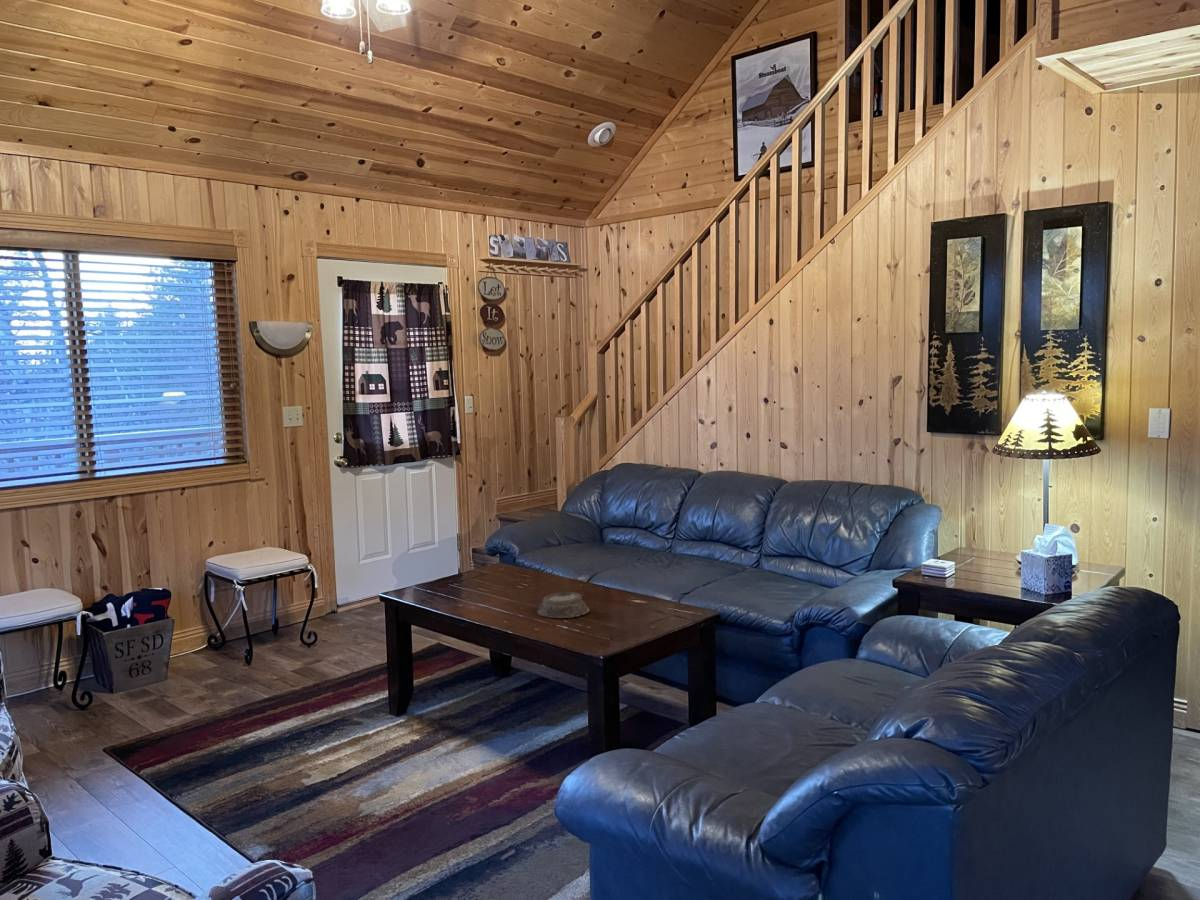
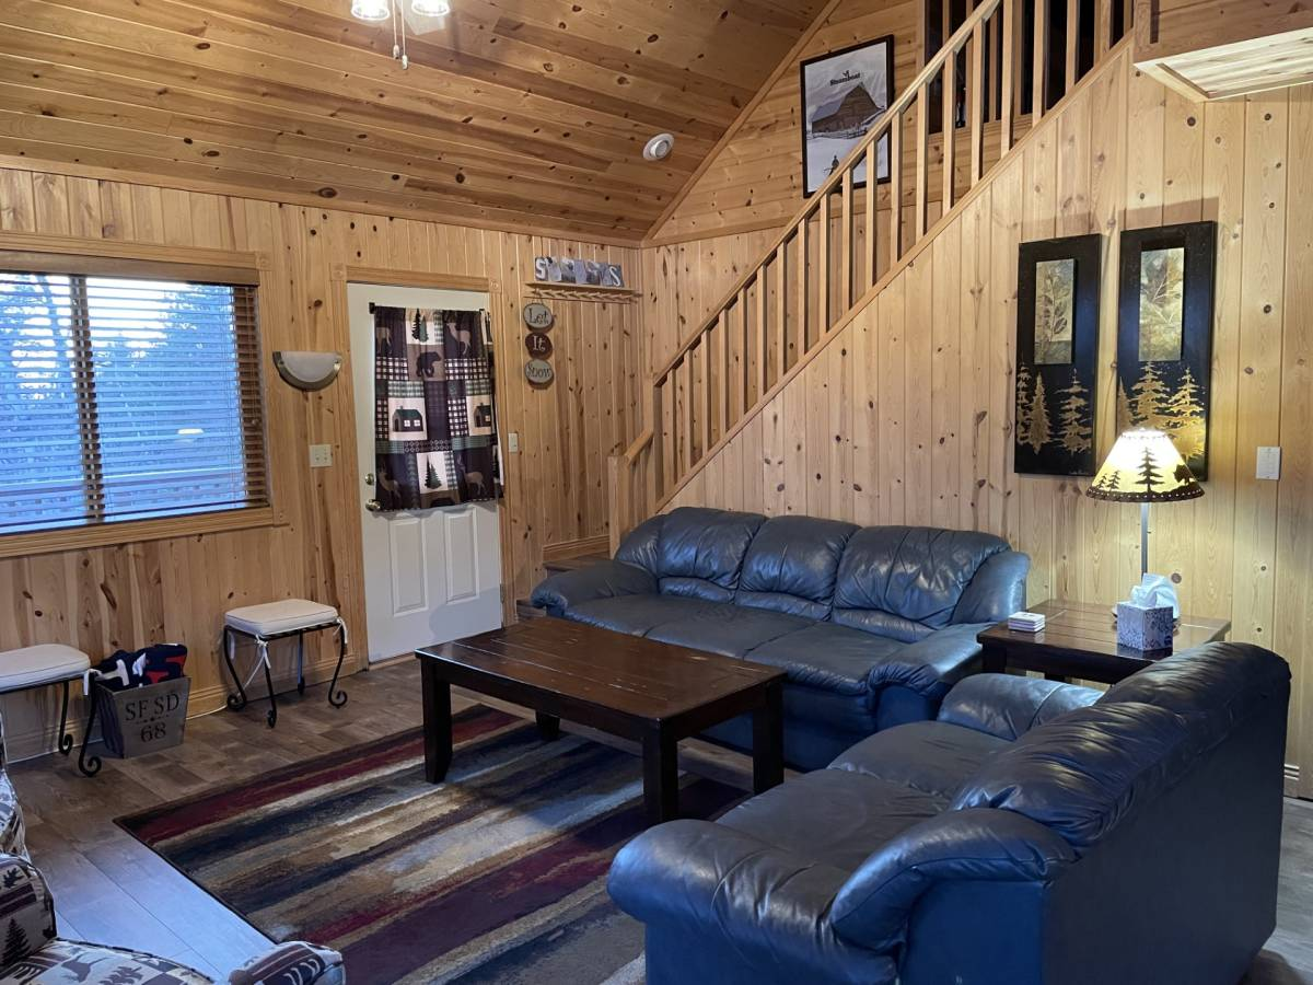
- mortar [536,591,590,619]
